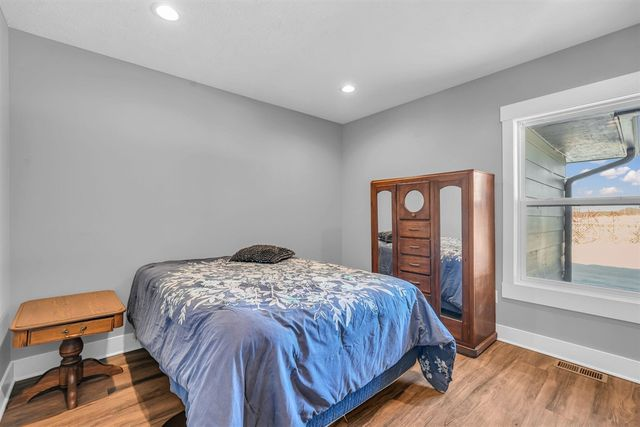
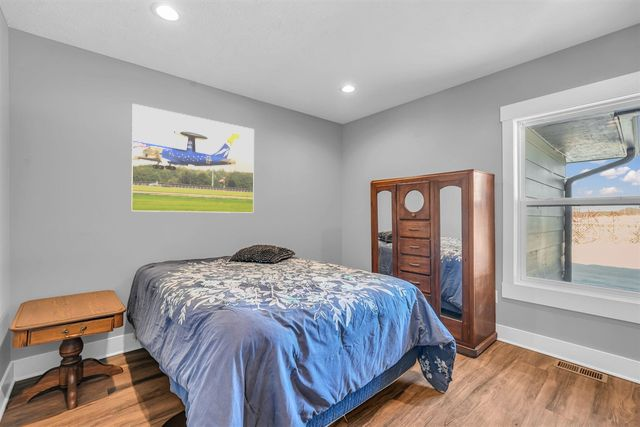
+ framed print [130,103,255,214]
